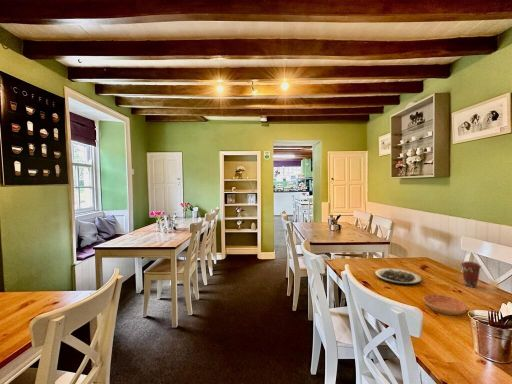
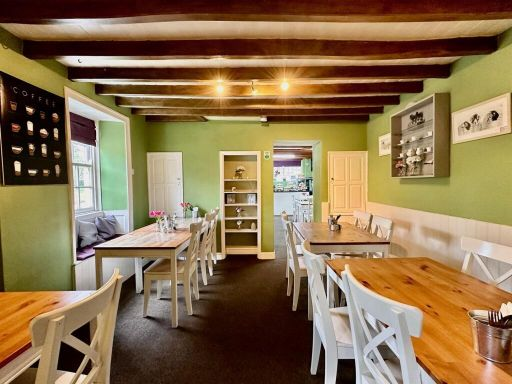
- plate [374,267,422,286]
- saucer [422,293,469,316]
- coffee cup [460,261,482,288]
